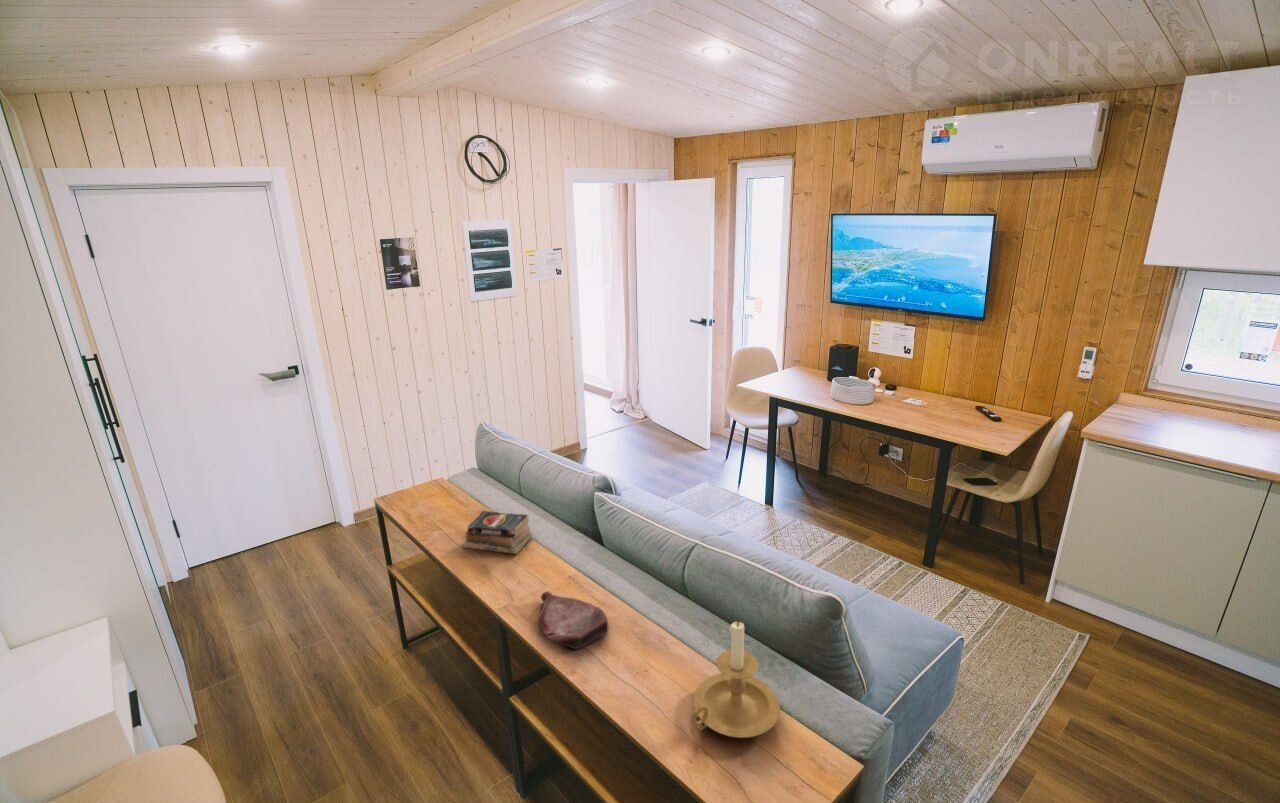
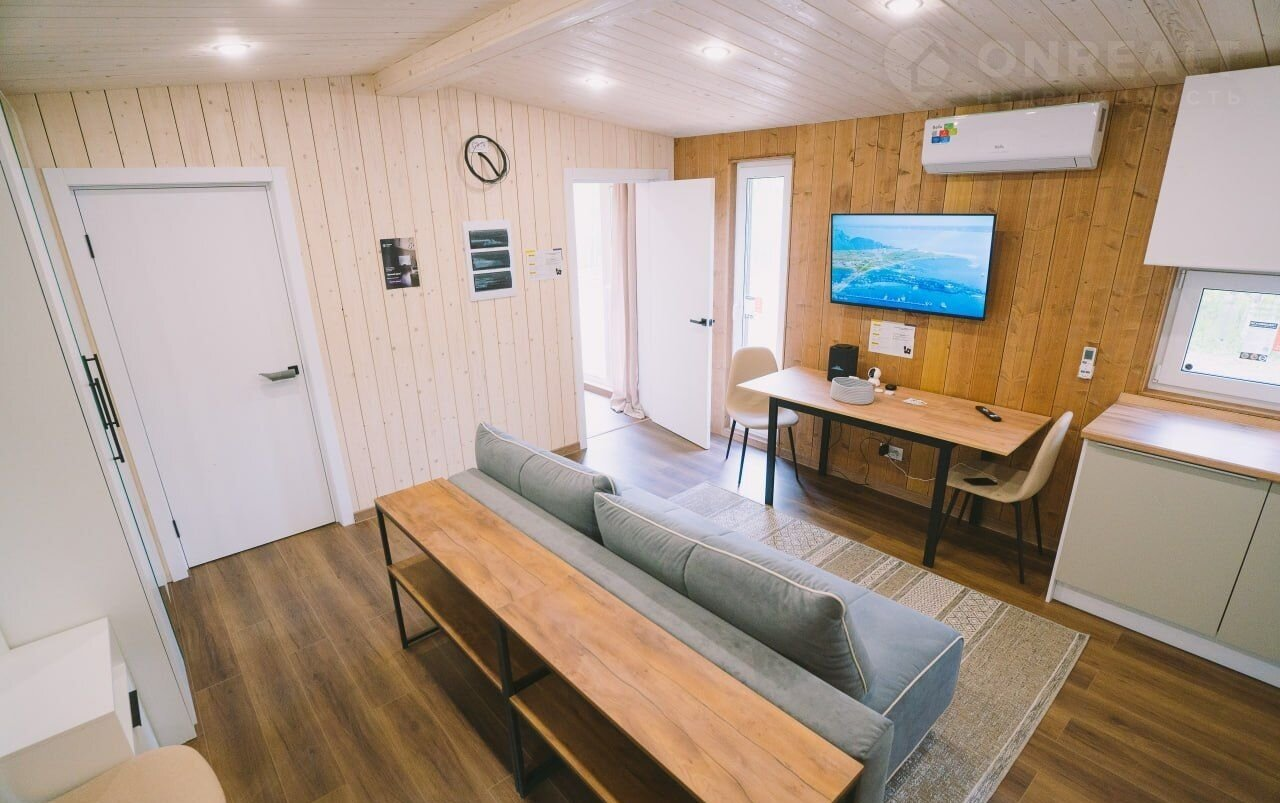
- candle holder [690,619,781,739]
- books [461,510,534,555]
- bottle [538,590,610,650]
